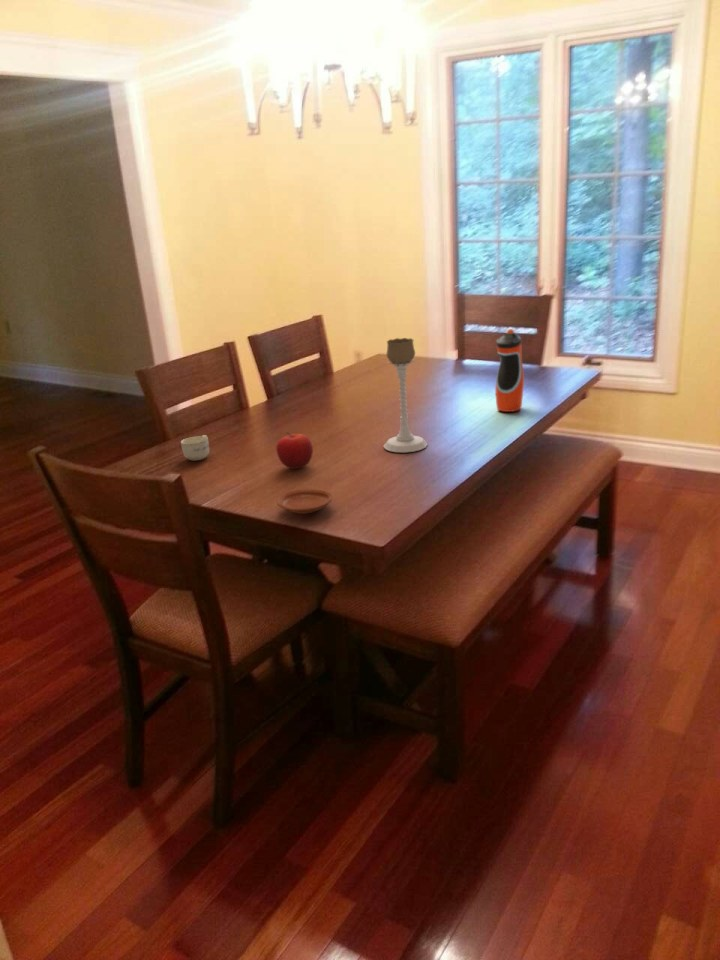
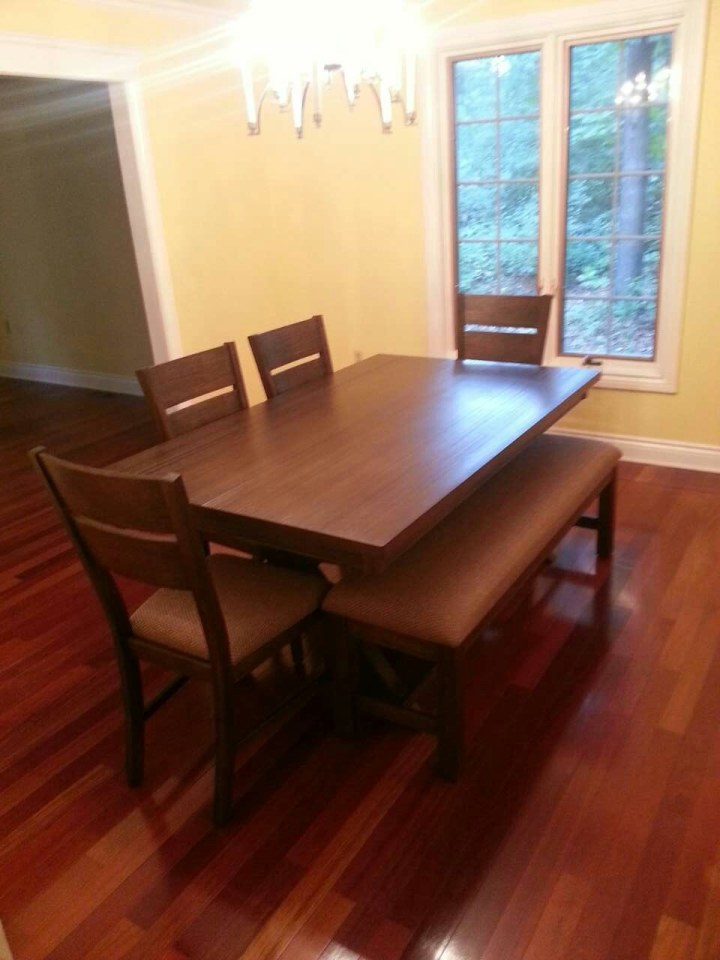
- water bottle [494,328,525,413]
- plate [276,488,333,515]
- cup [180,434,210,461]
- candle holder [383,337,428,453]
- fruit [275,431,314,470]
